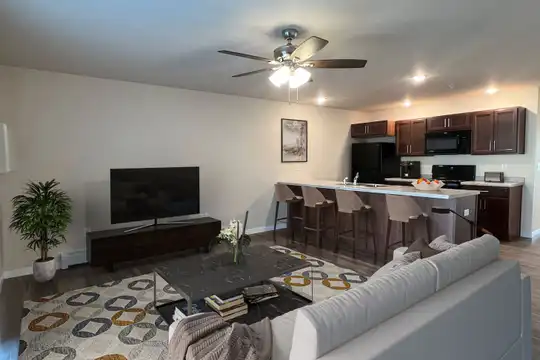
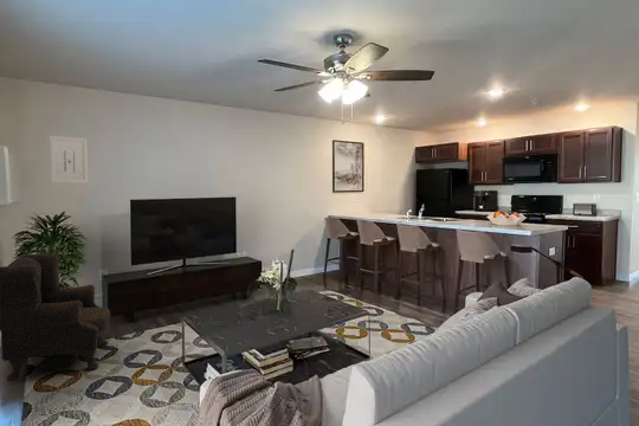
+ armchair [0,252,111,382]
+ wall art [49,135,89,185]
